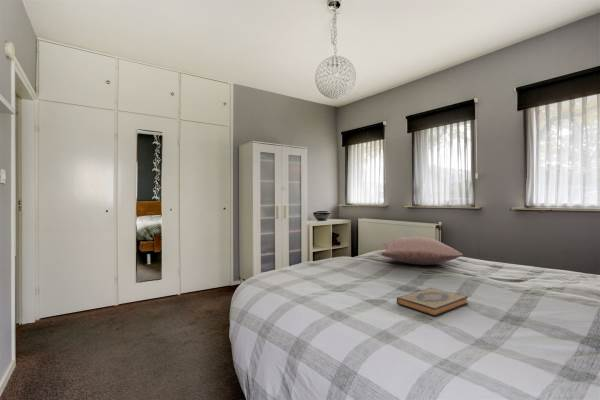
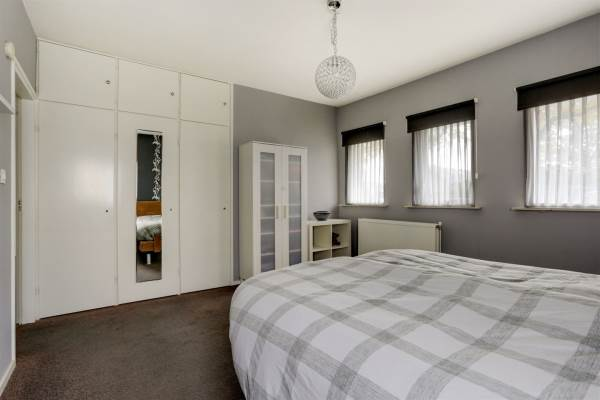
- pillow [380,236,464,266]
- hardback book [396,287,469,318]
